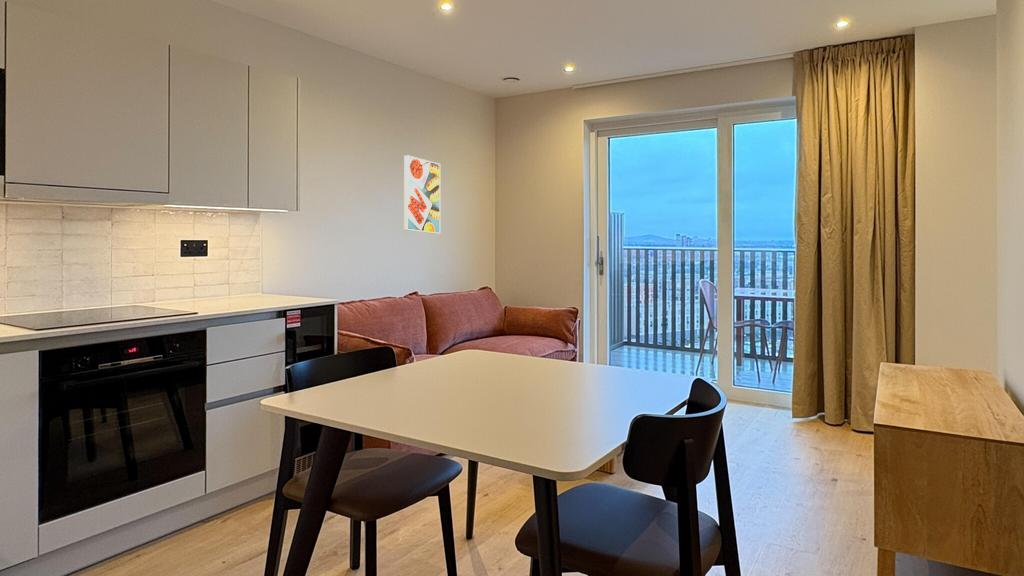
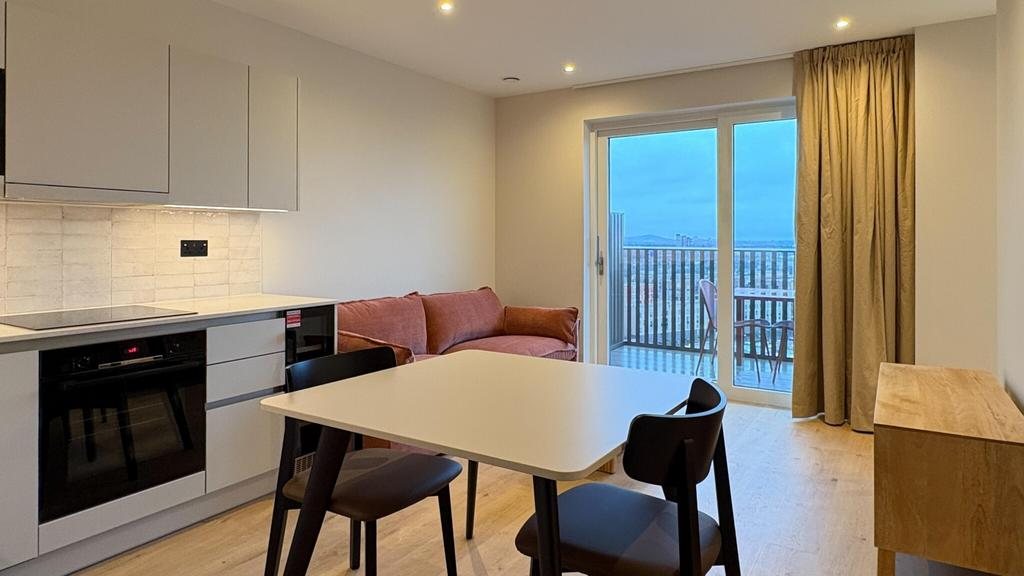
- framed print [403,154,441,235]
